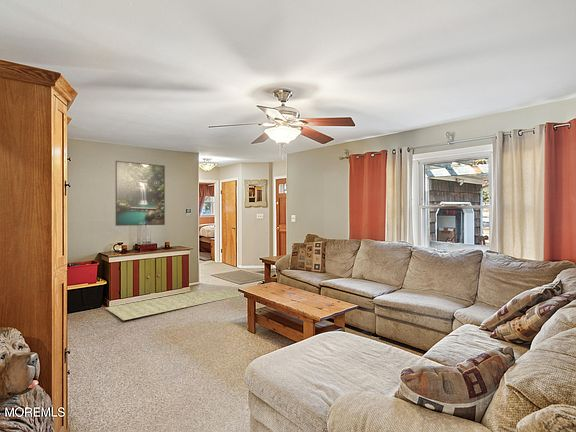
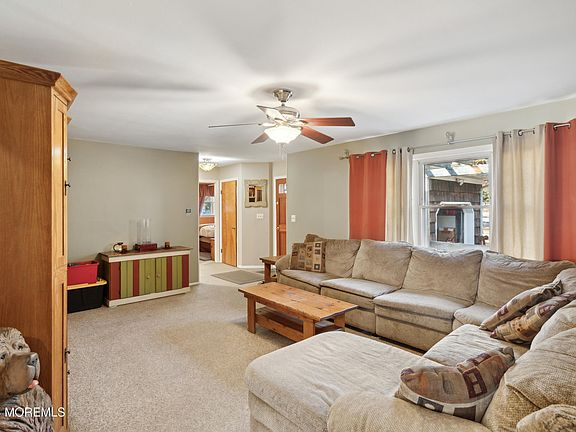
- rug [104,289,244,321]
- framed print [115,160,166,227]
